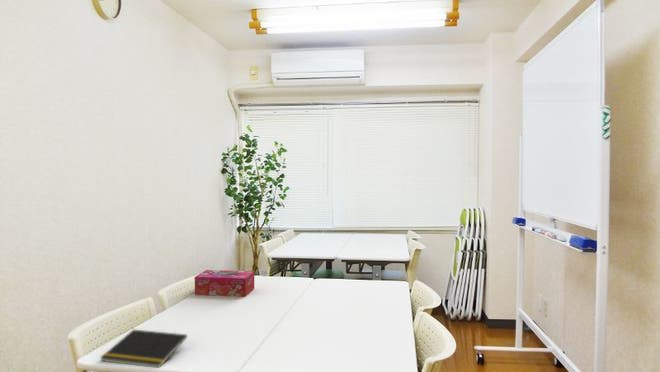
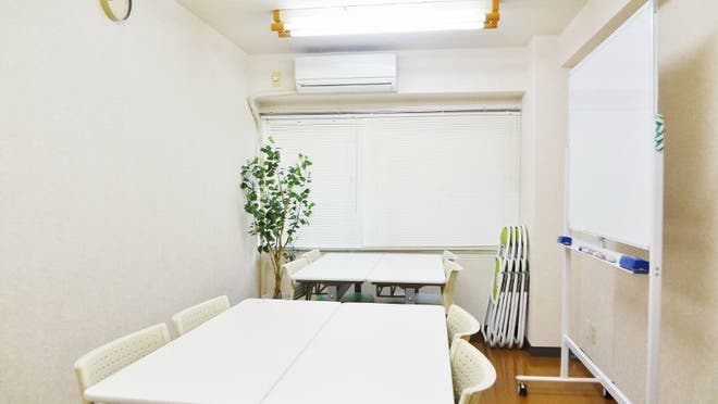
- tissue box [194,269,255,298]
- notepad [99,328,188,369]
